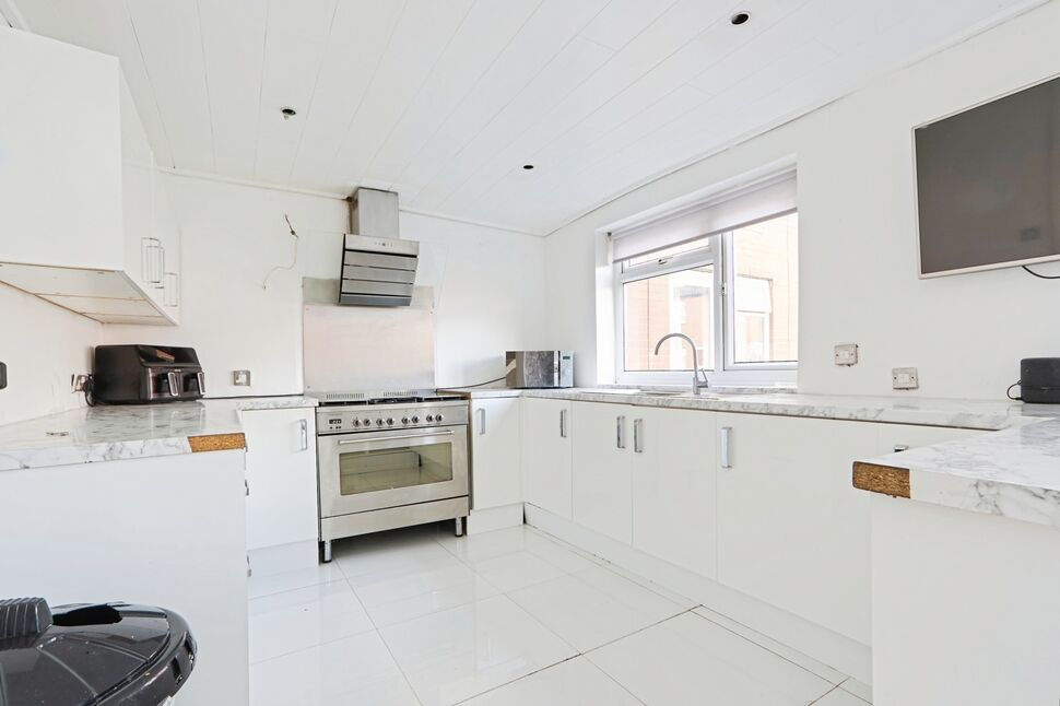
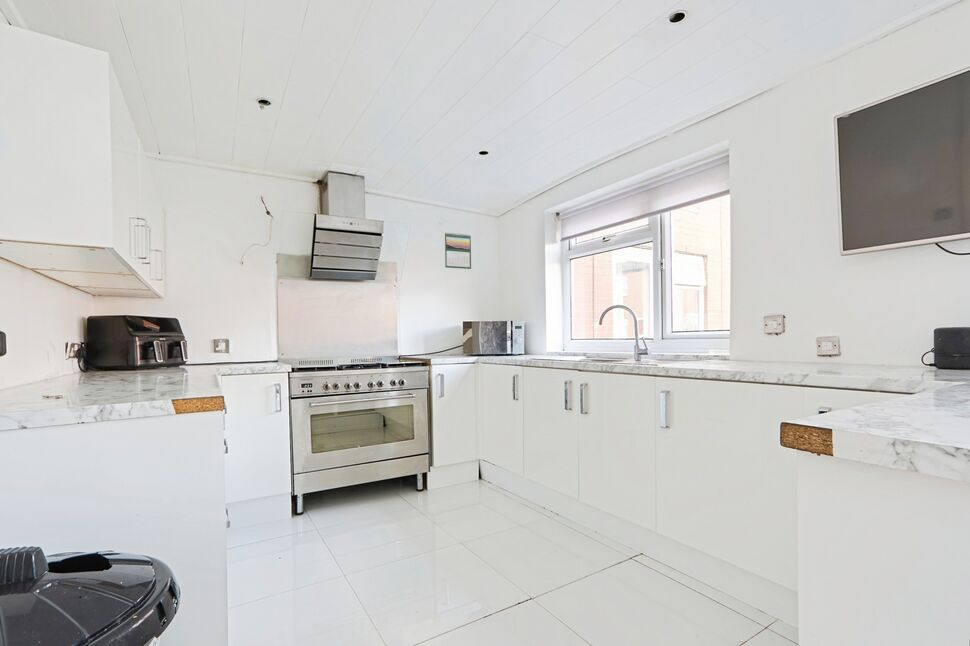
+ calendar [444,232,472,270]
